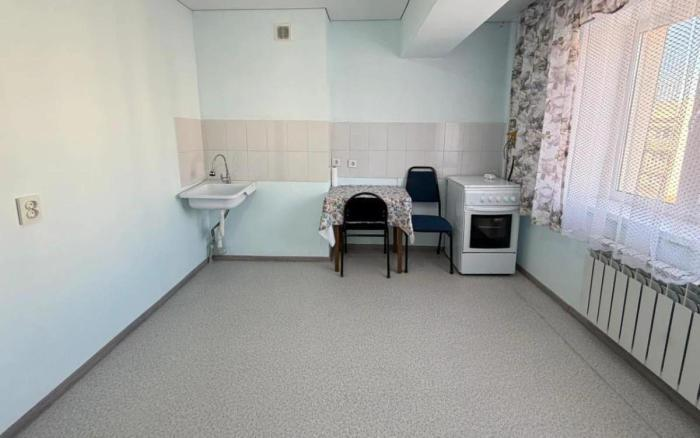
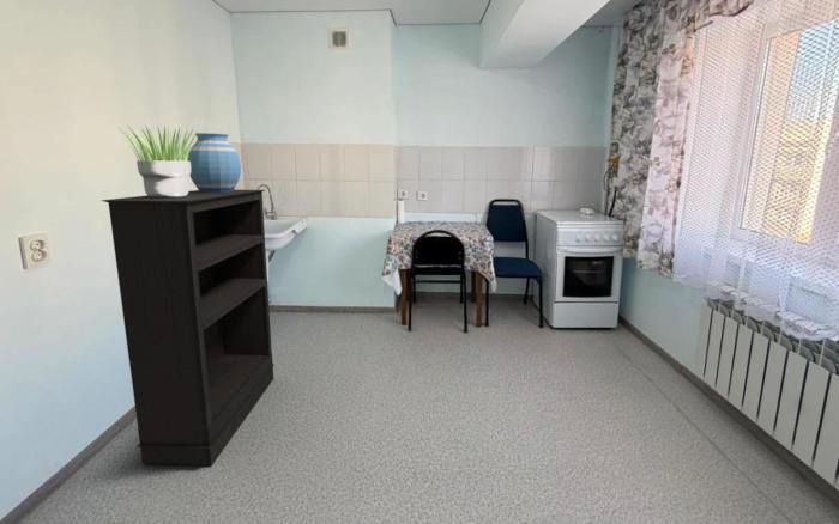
+ potted plant [116,124,200,197]
+ vase [187,132,242,193]
+ bookshelf [99,189,276,467]
